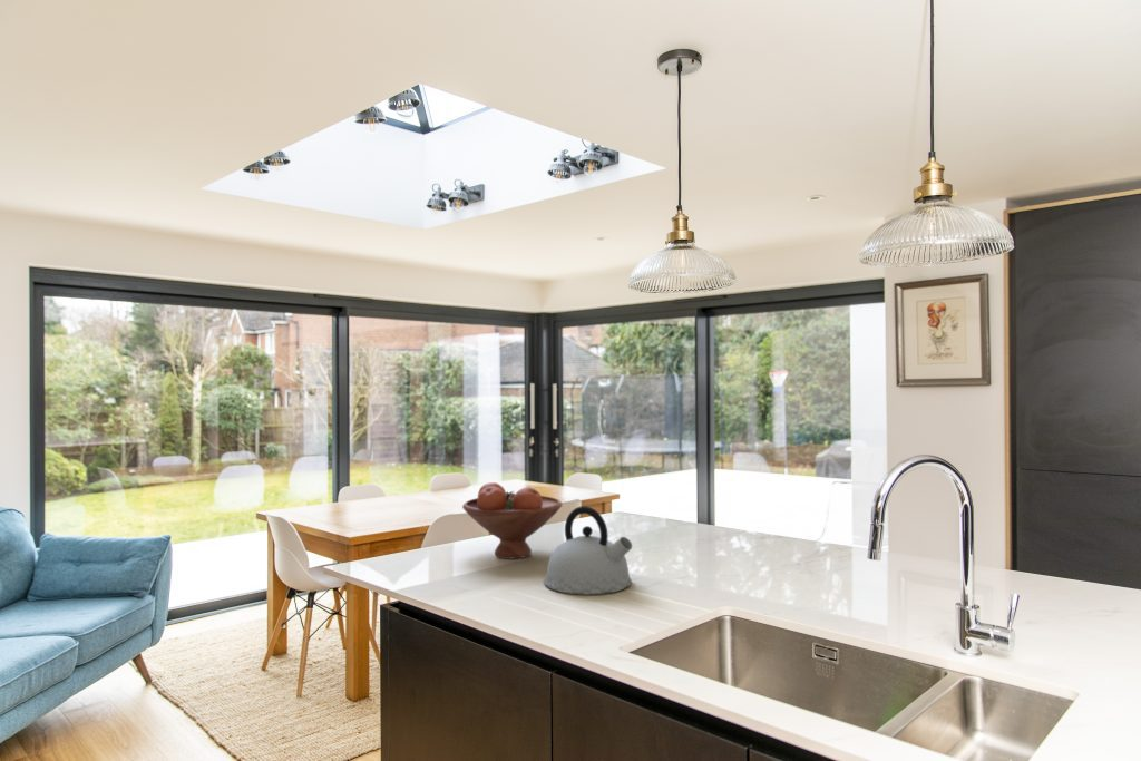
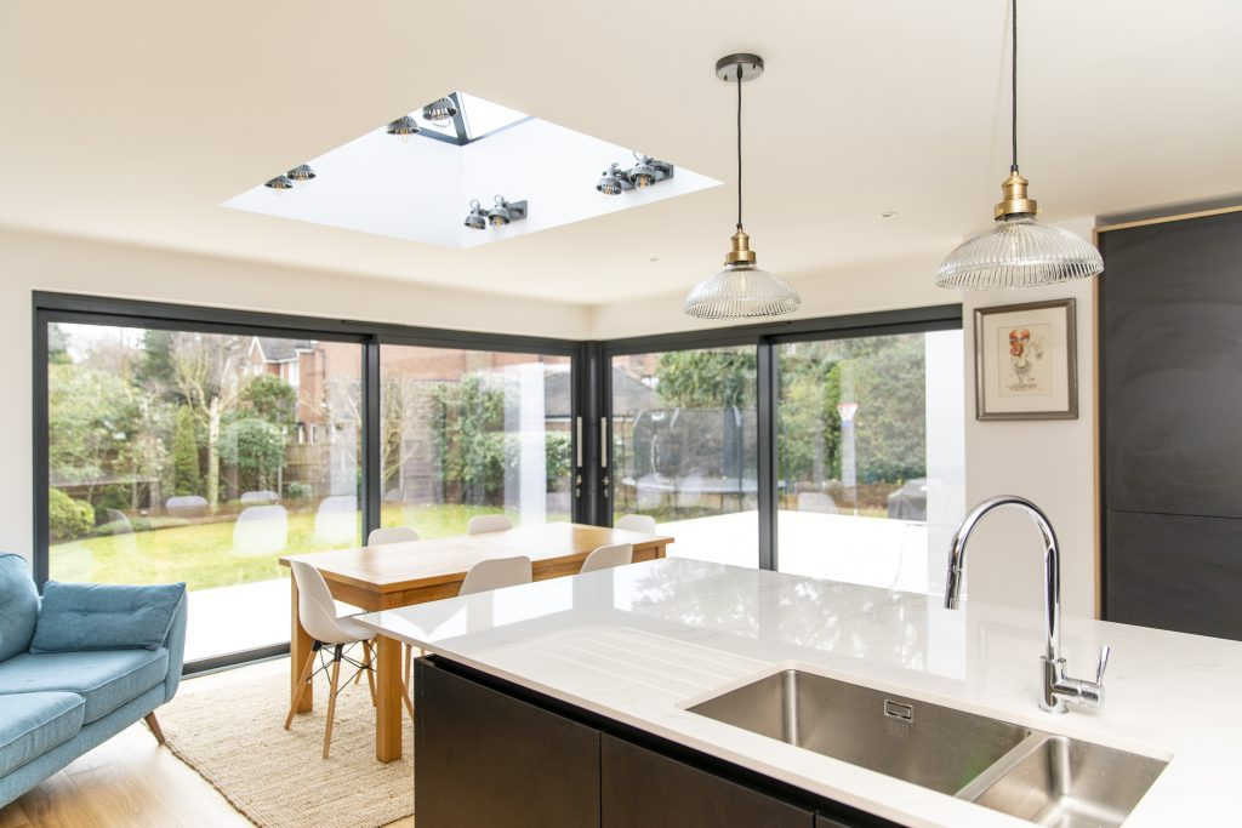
- kettle [543,505,633,595]
- fruit bowl [461,481,563,560]
